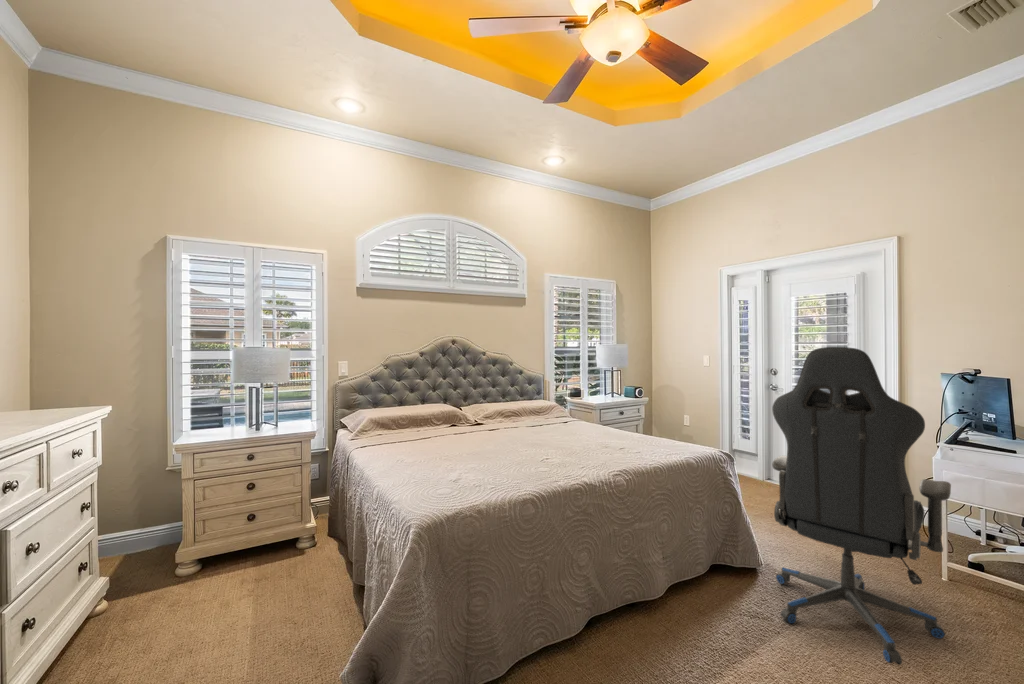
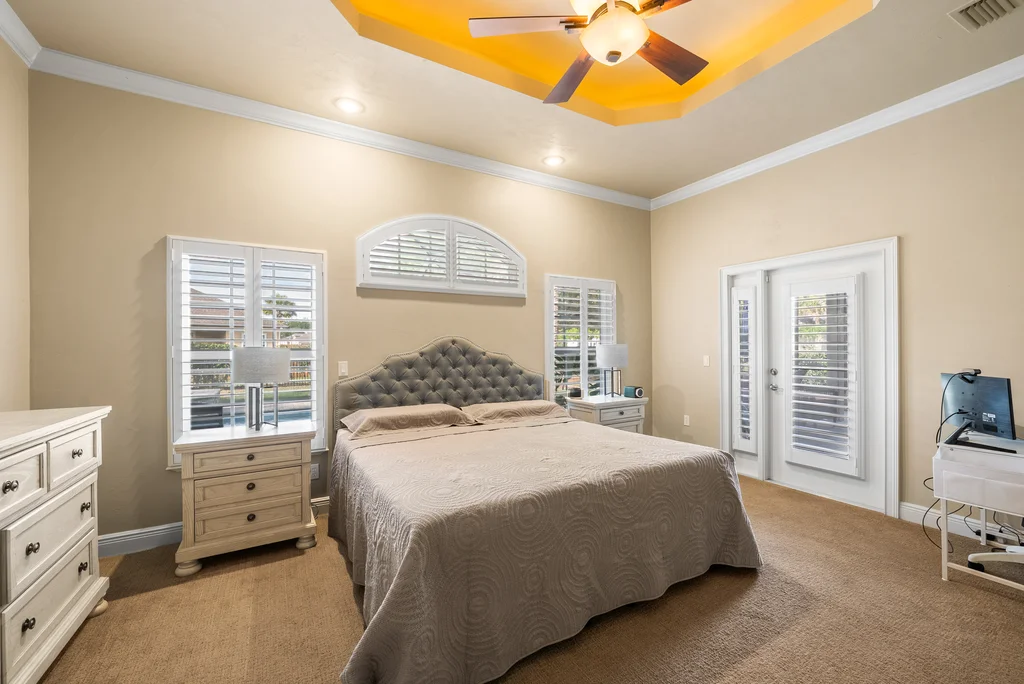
- chair [771,346,952,666]
